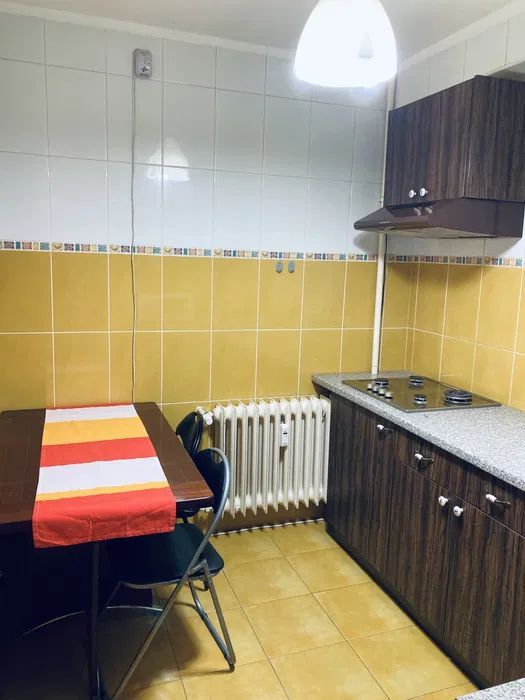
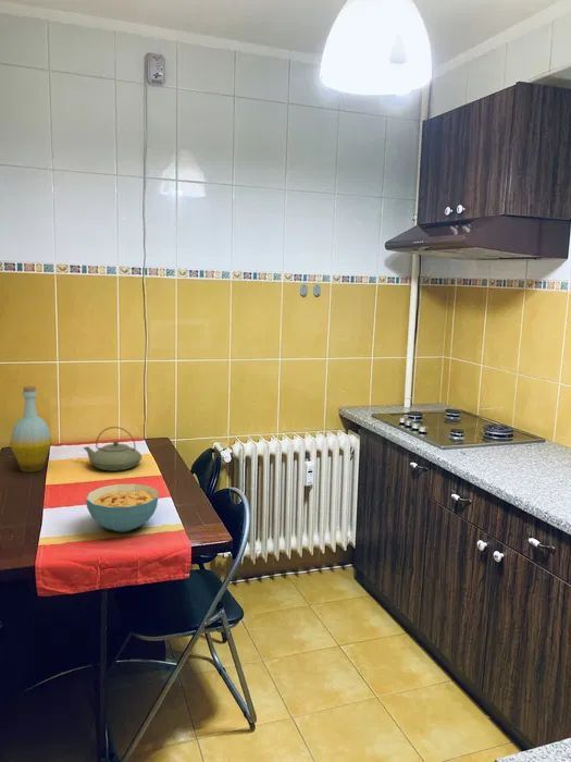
+ cereal bowl [85,483,160,533]
+ bottle [9,385,53,474]
+ teapot [83,426,144,472]
